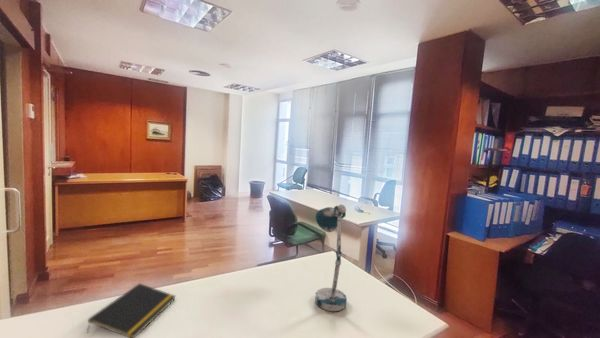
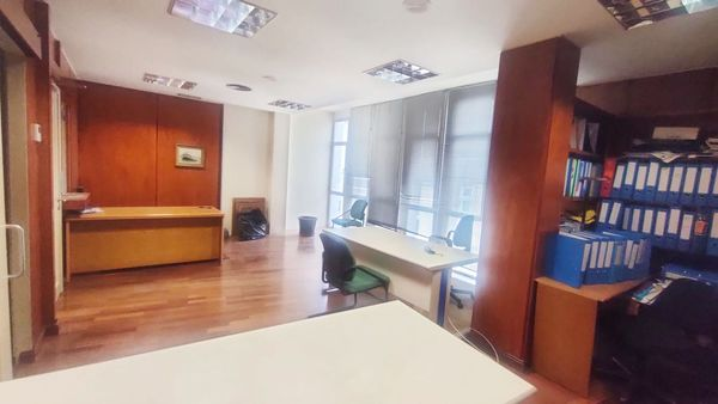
- desk lamp [314,203,348,312]
- notepad [86,282,177,338]
